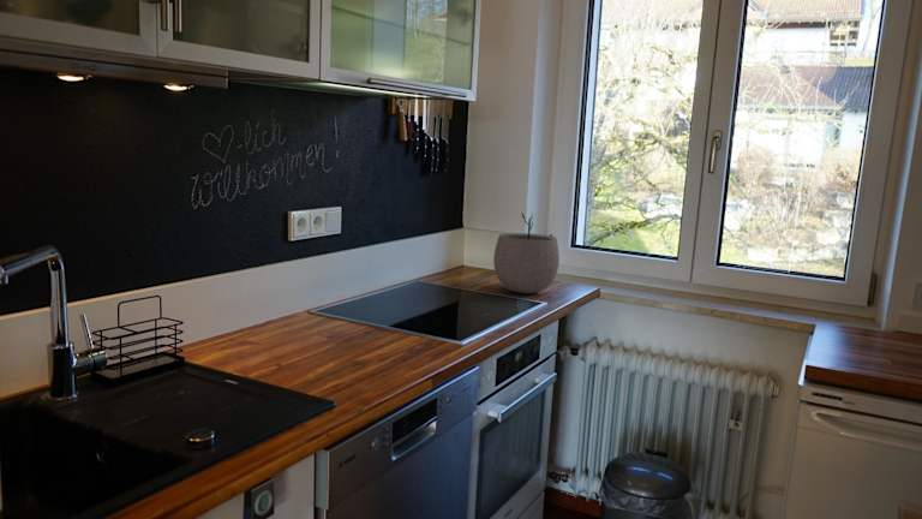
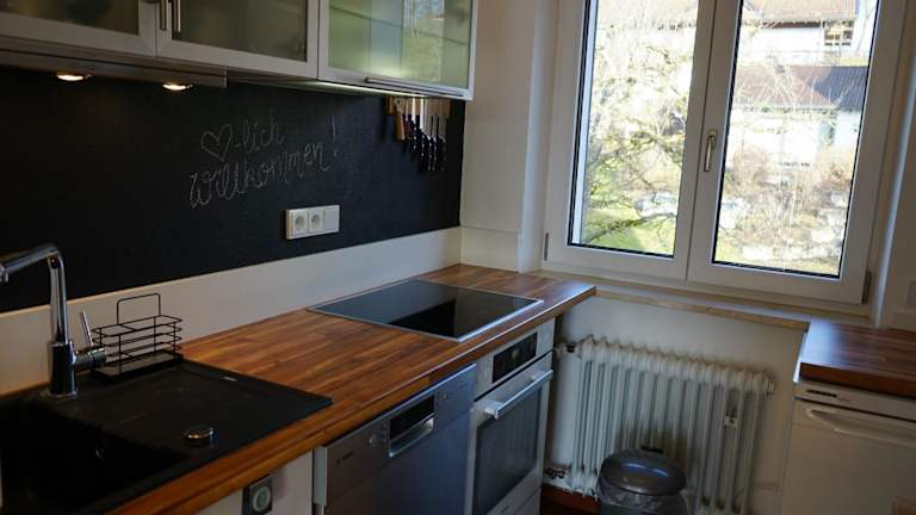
- plant pot [492,210,561,294]
